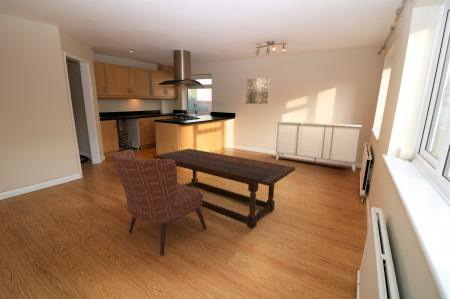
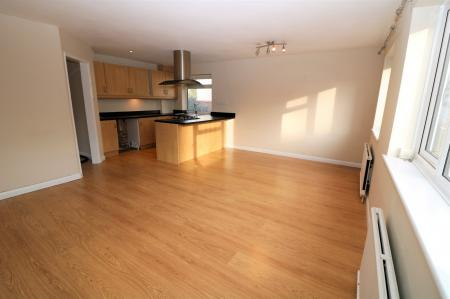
- chair [109,149,207,256]
- wall art [245,77,270,105]
- dining table [153,148,296,230]
- cabinet [275,121,363,172]
